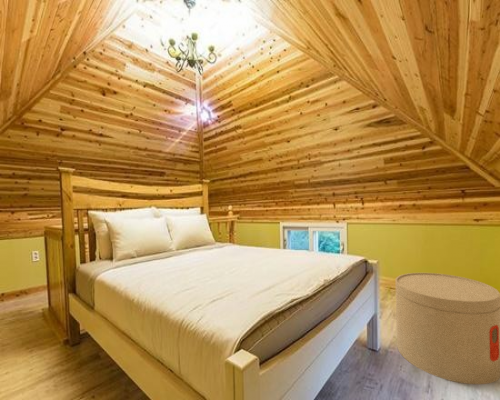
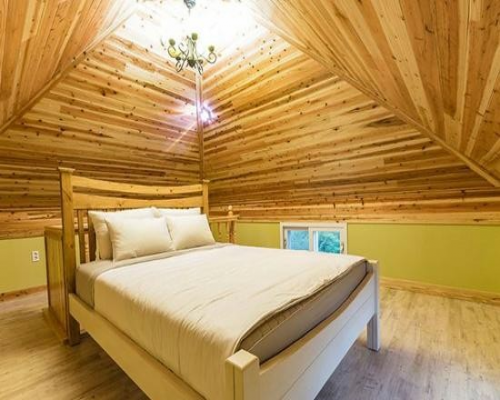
- side table [394,272,500,385]
